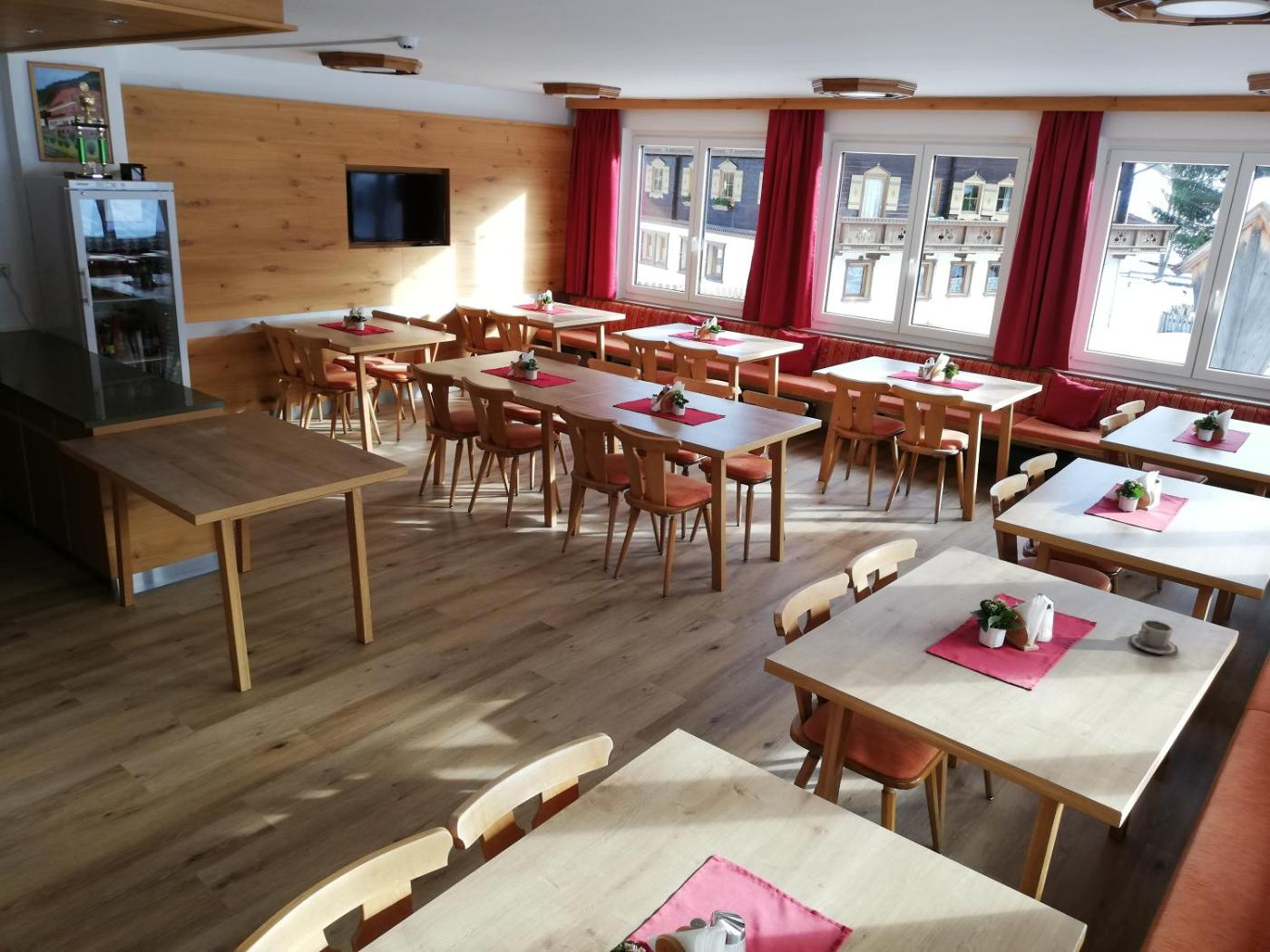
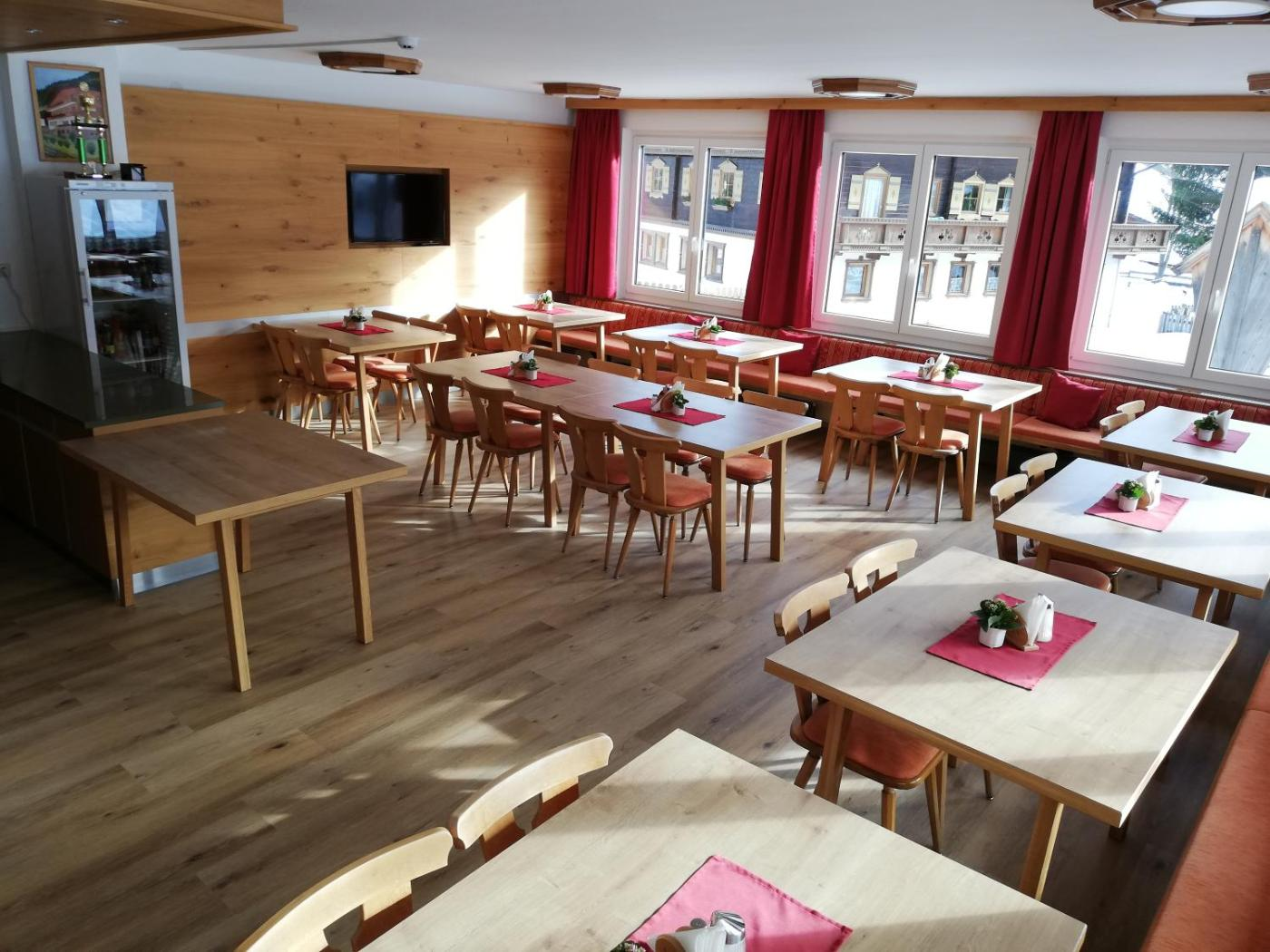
- cup [1128,619,1179,656]
